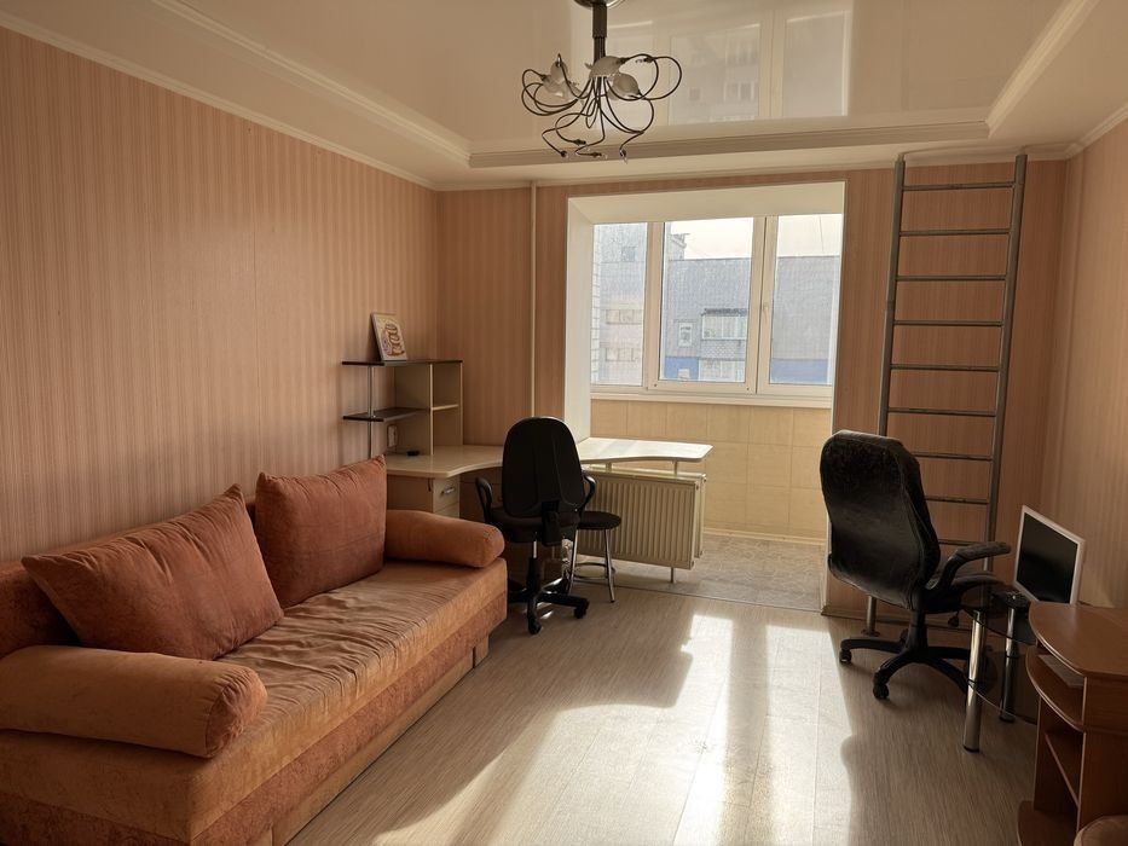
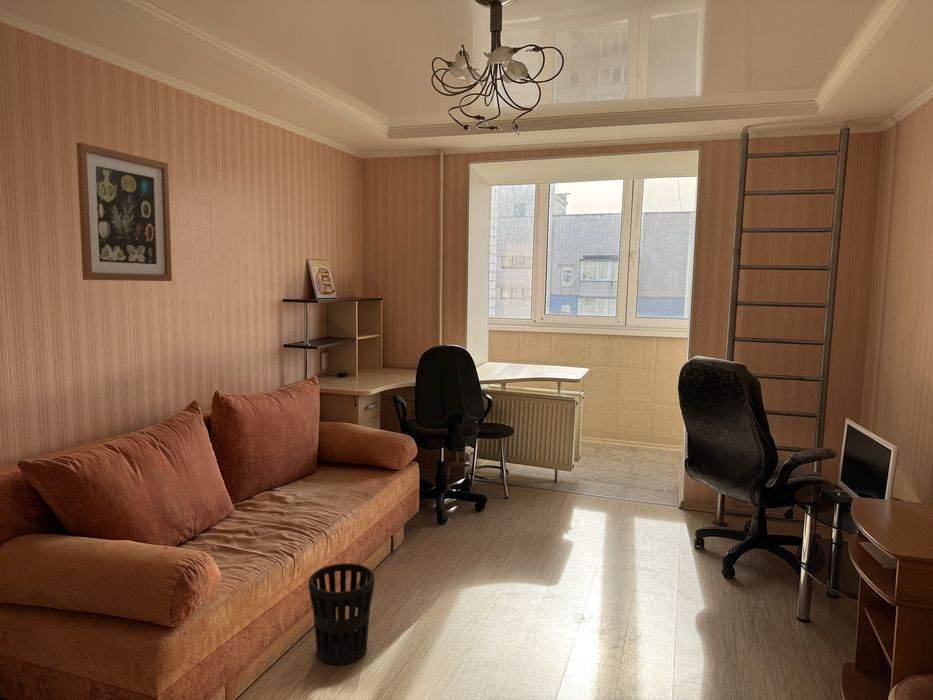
+ wall art [76,142,173,282]
+ wastebasket [308,562,375,666]
